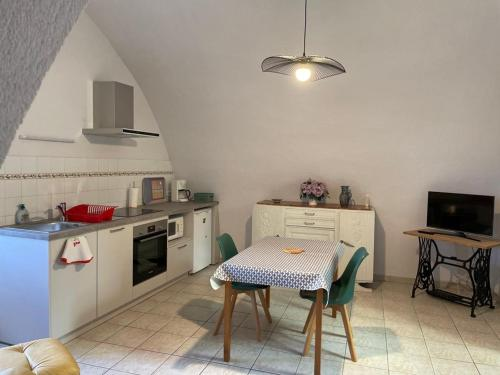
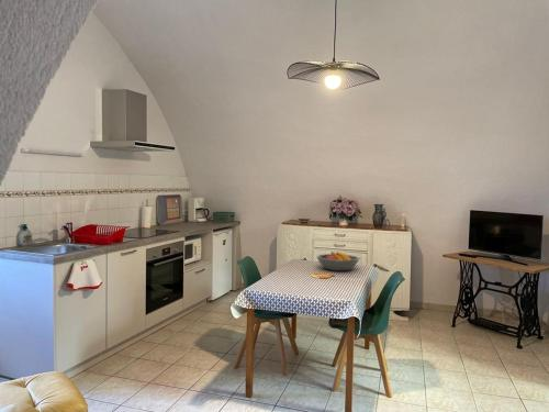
+ fruit bowl [316,250,360,271]
